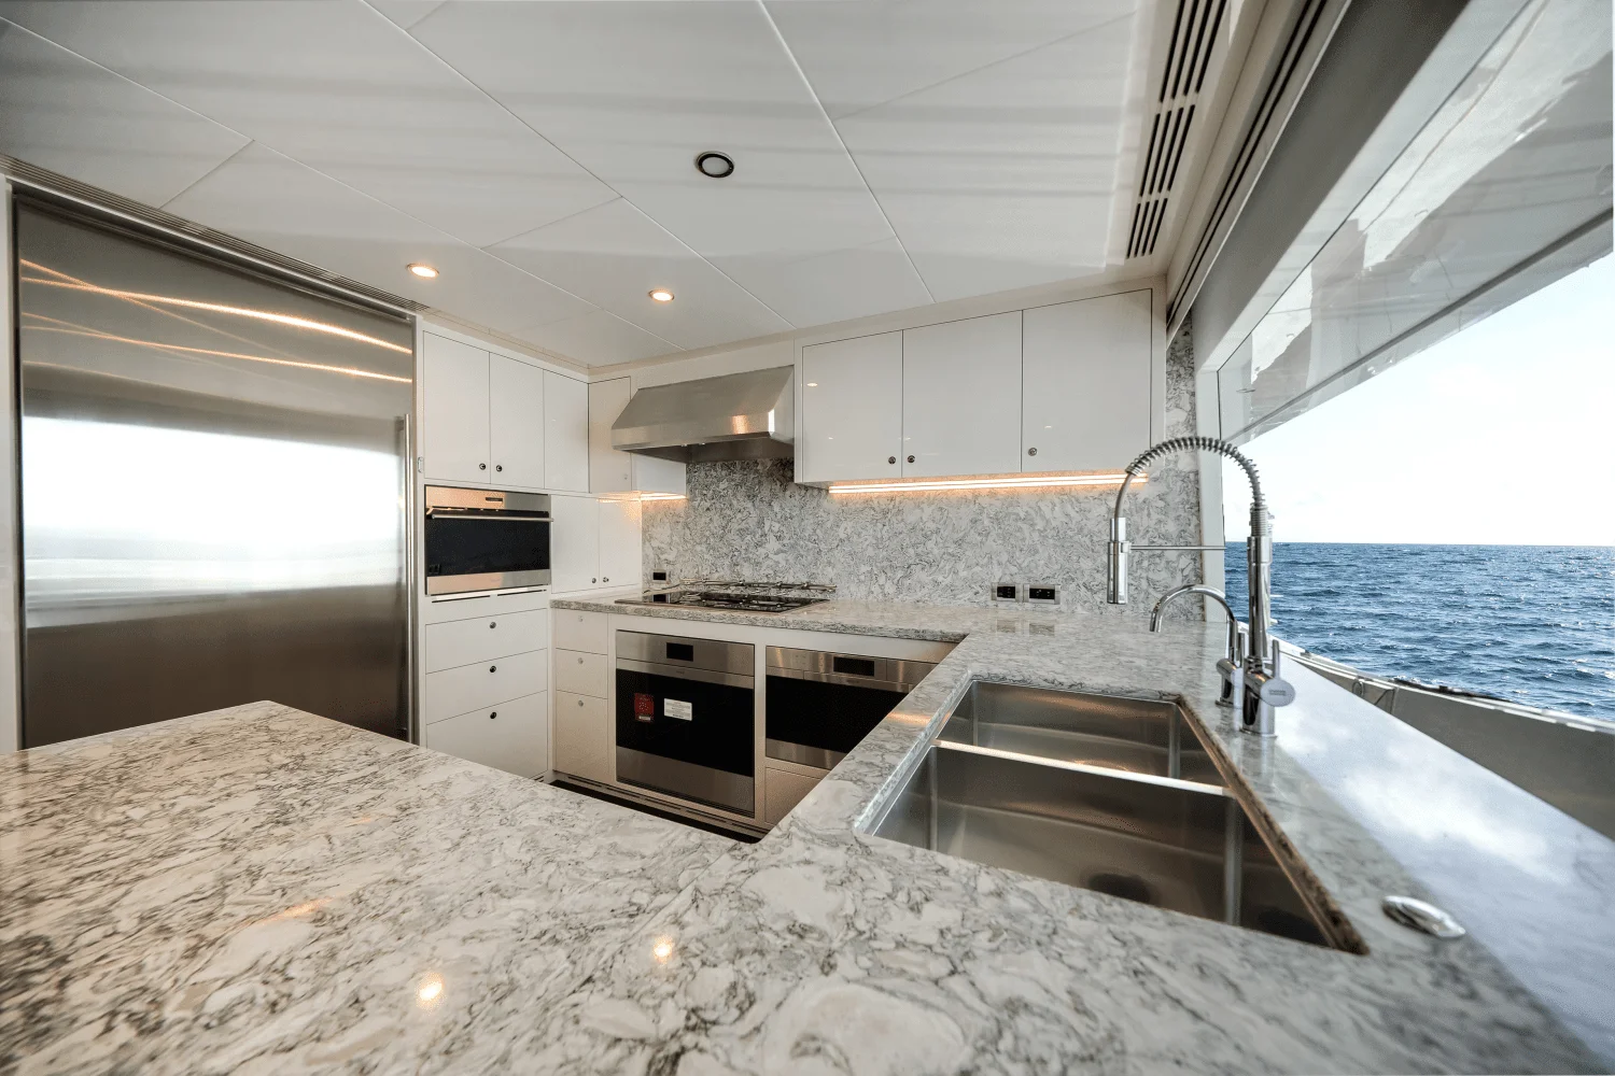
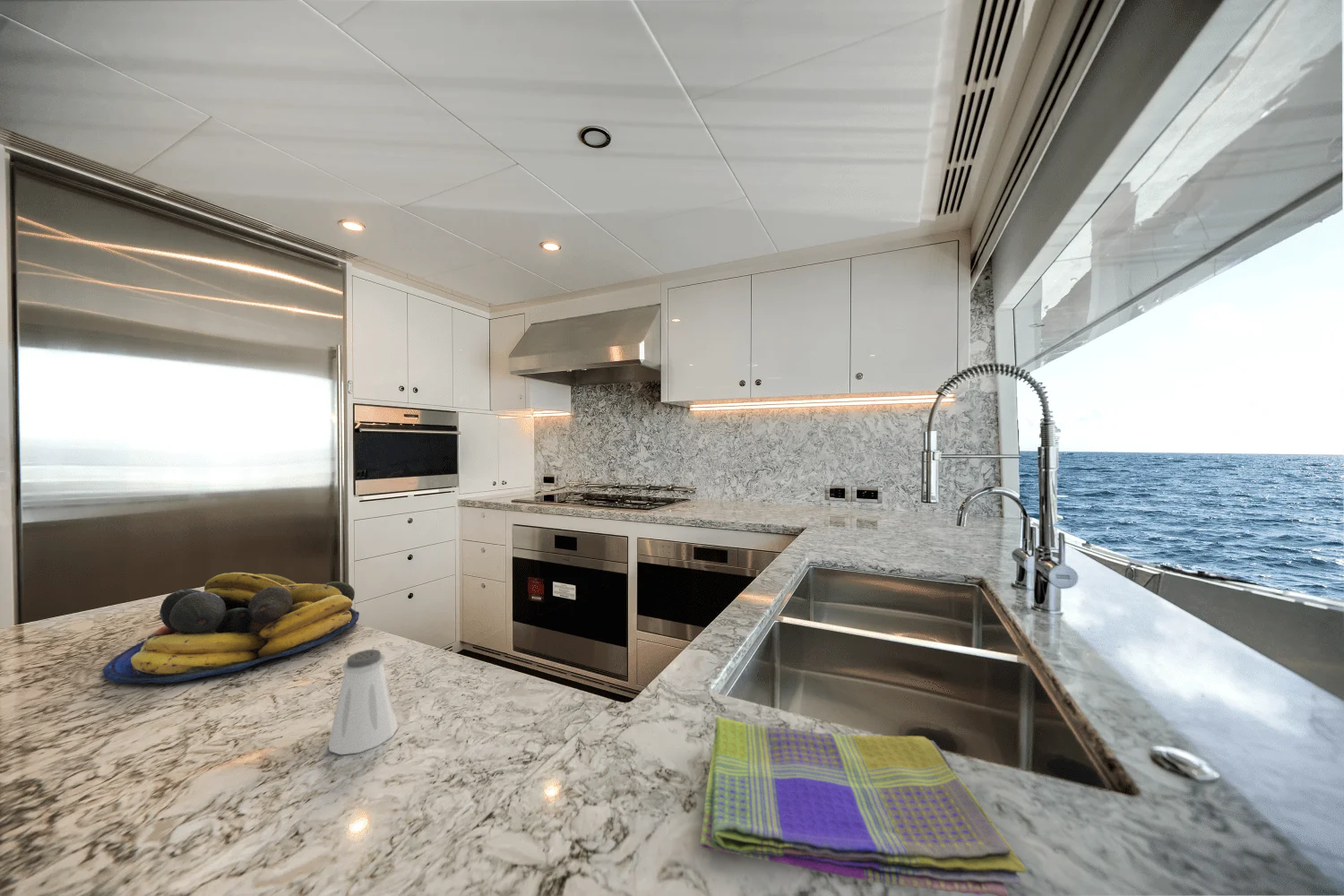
+ saltshaker [327,649,399,755]
+ dish towel [699,716,1027,896]
+ fruit bowl [102,572,360,685]
